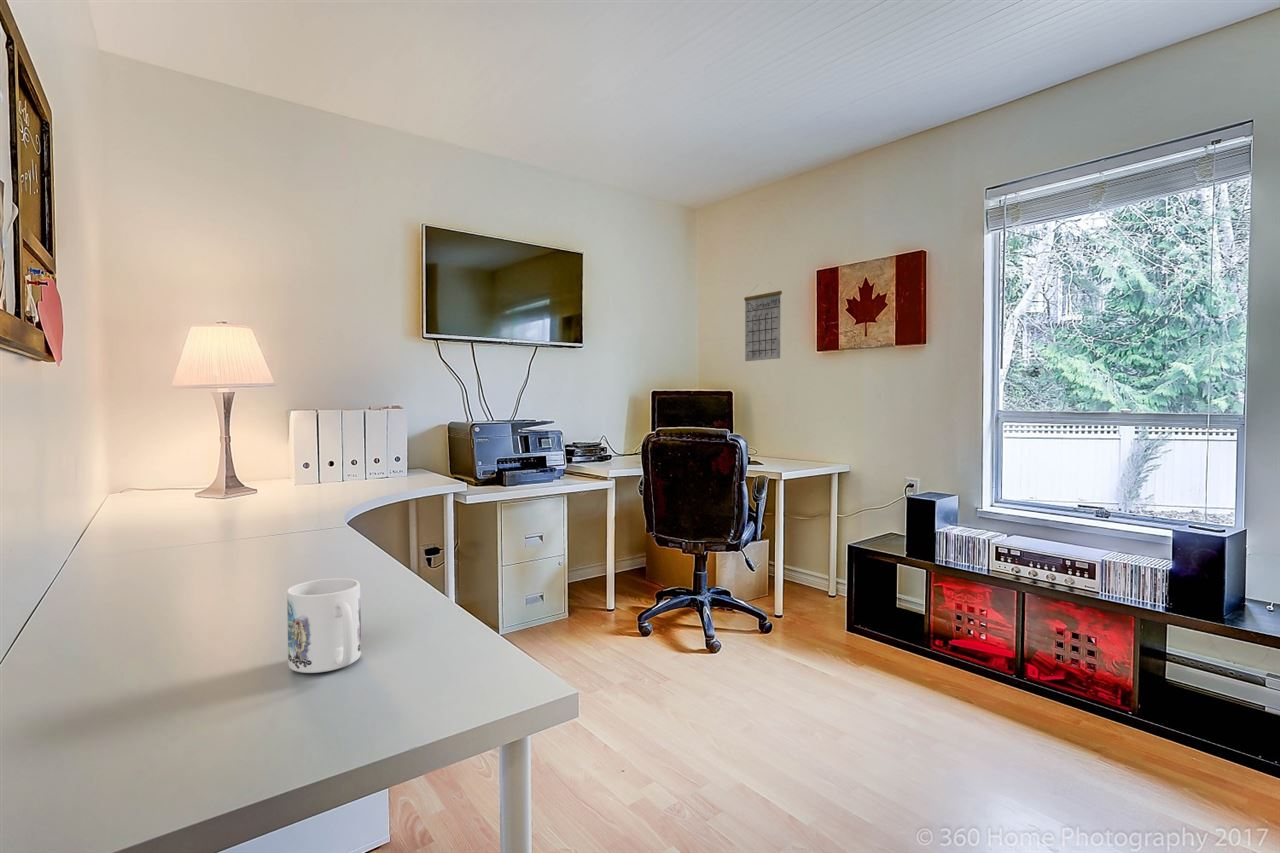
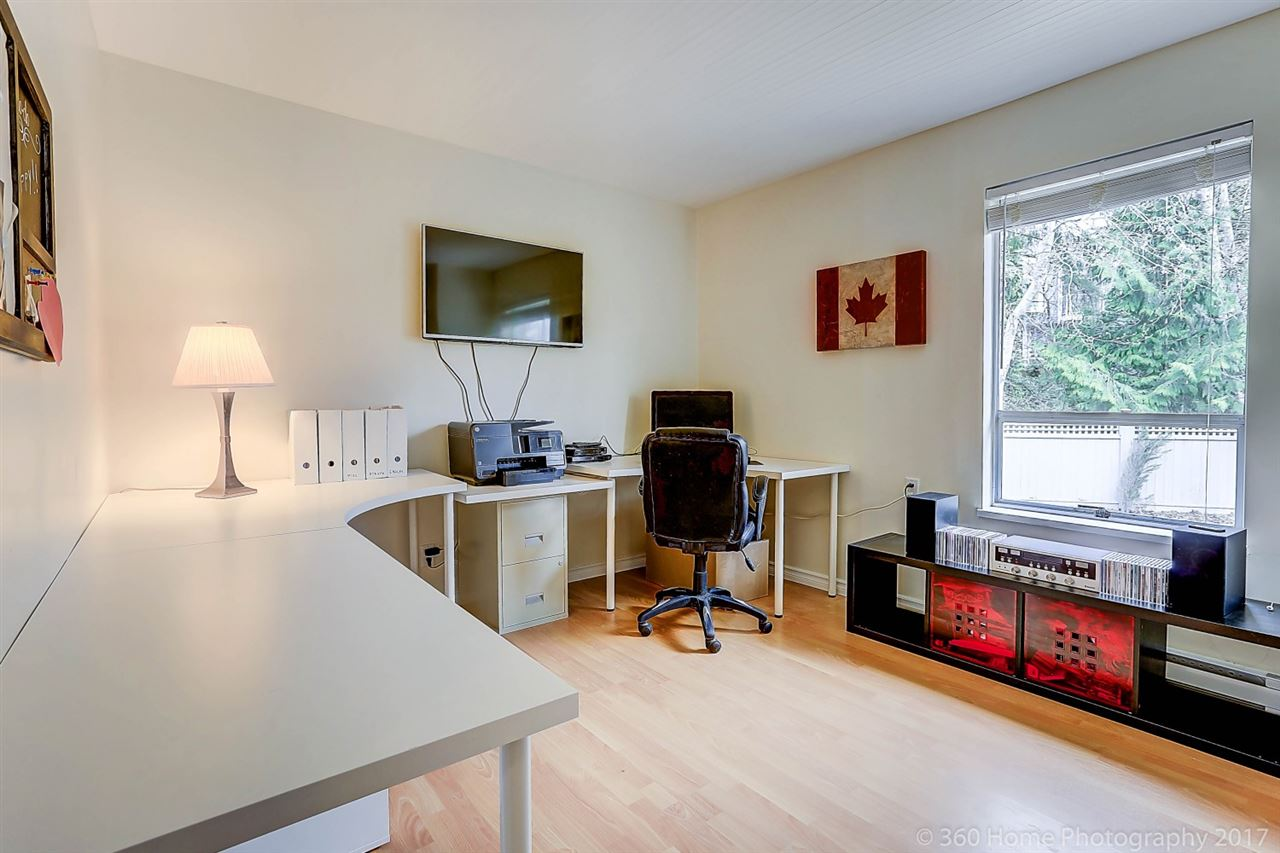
- calendar [743,282,783,362]
- mug [286,577,362,674]
